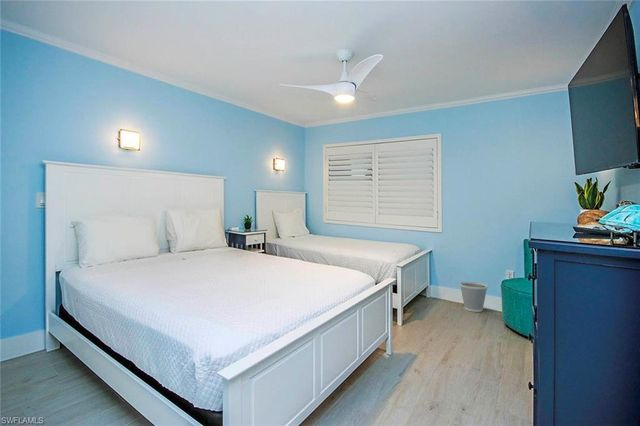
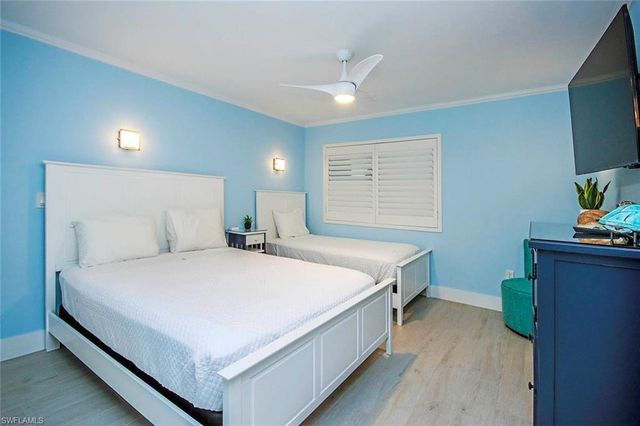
- wastebasket [459,281,489,313]
